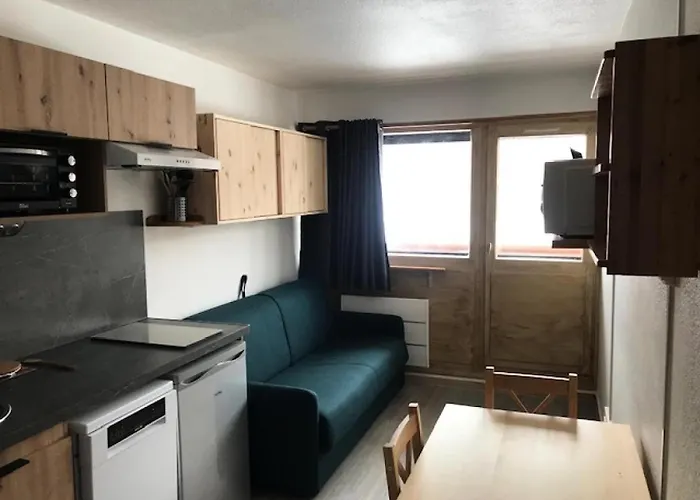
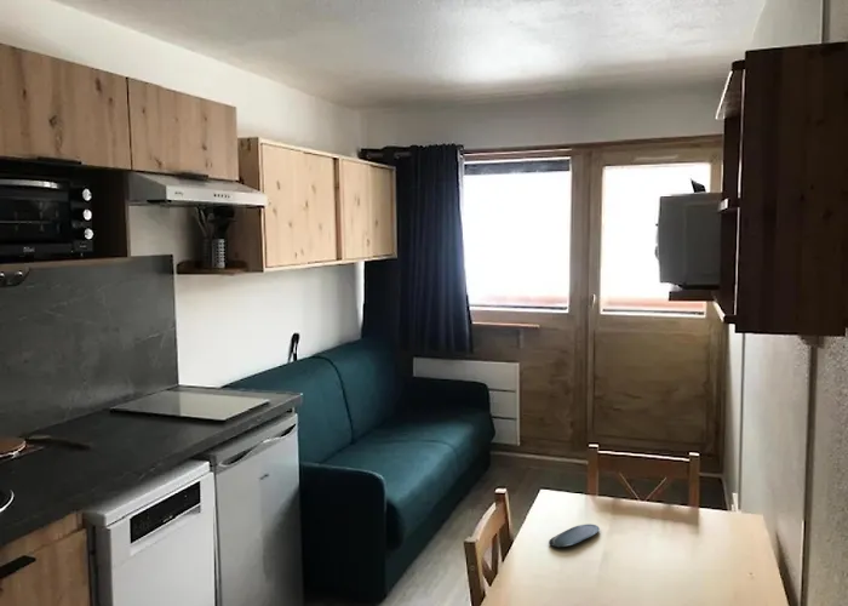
+ oval tray [548,524,601,548]
